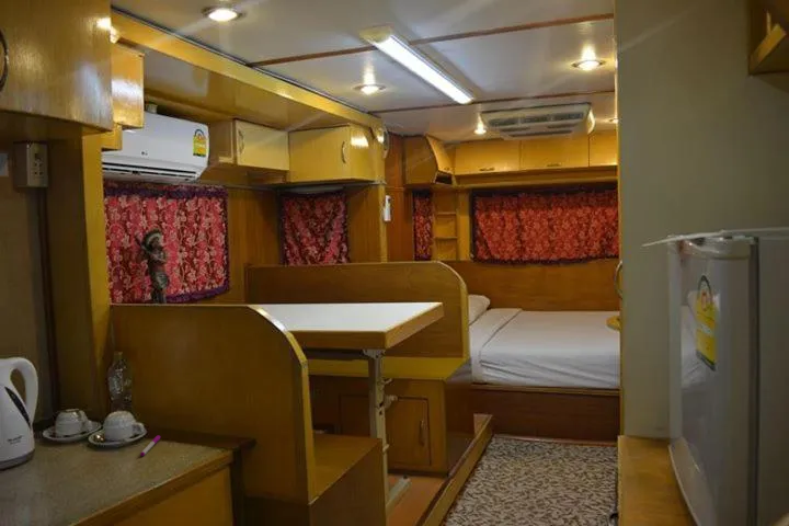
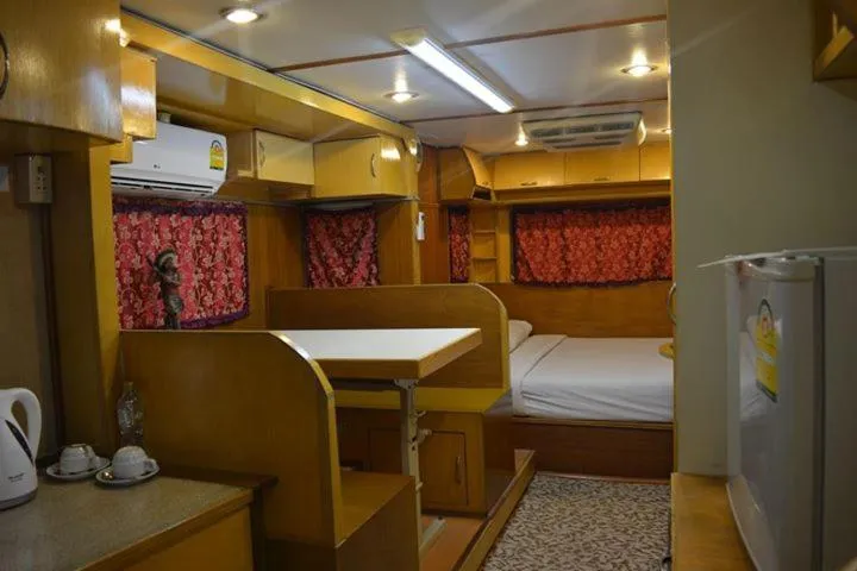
- pen [139,434,161,457]
